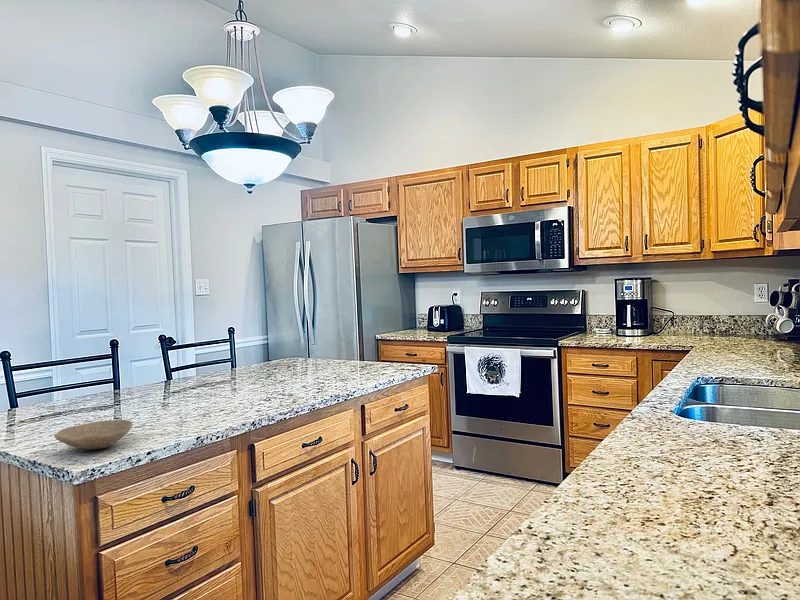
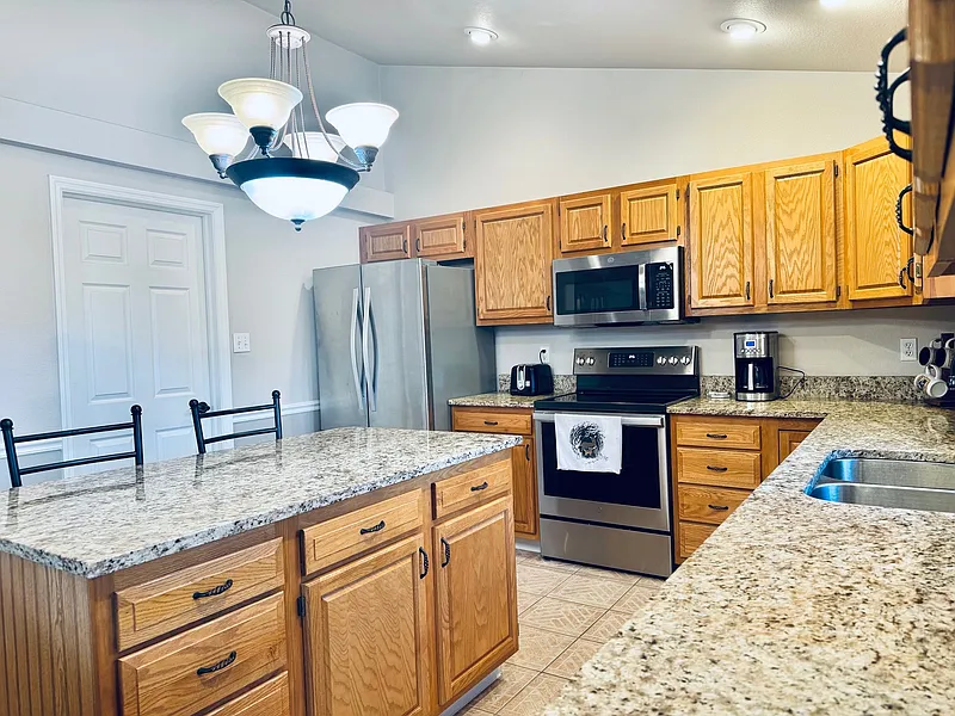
- bowl [54,419,134,451]
